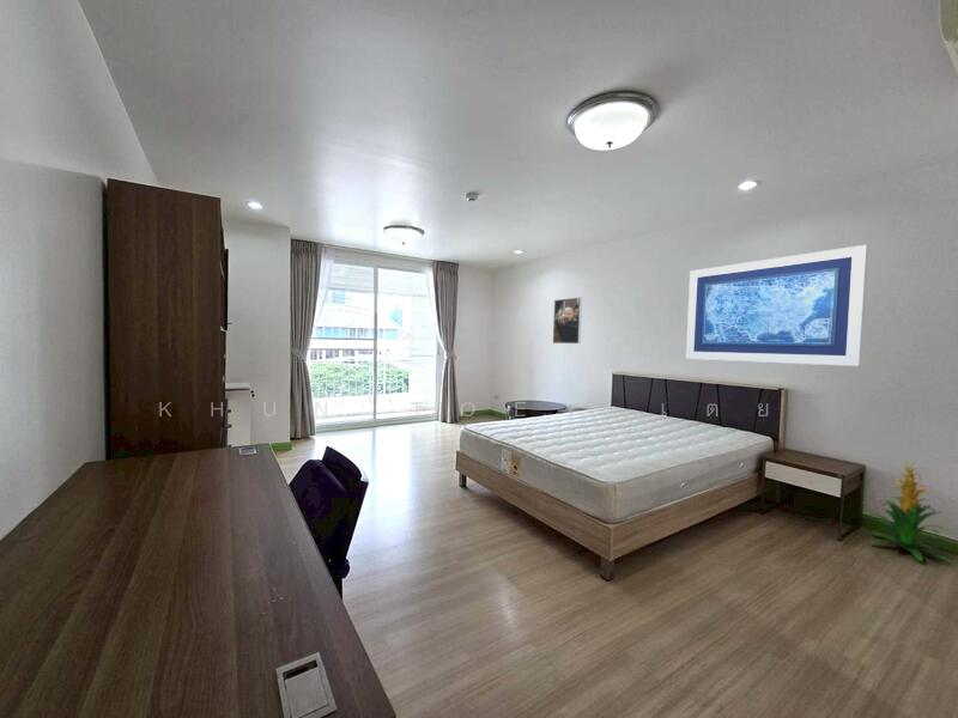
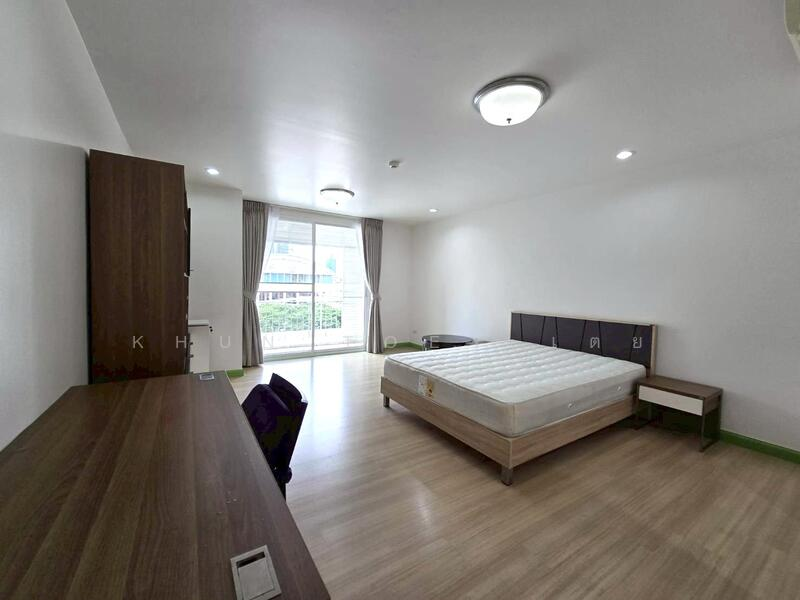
- indoor plant [866,462,954,565]
- wall art [685,244,869,367]
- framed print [552,296,583,345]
